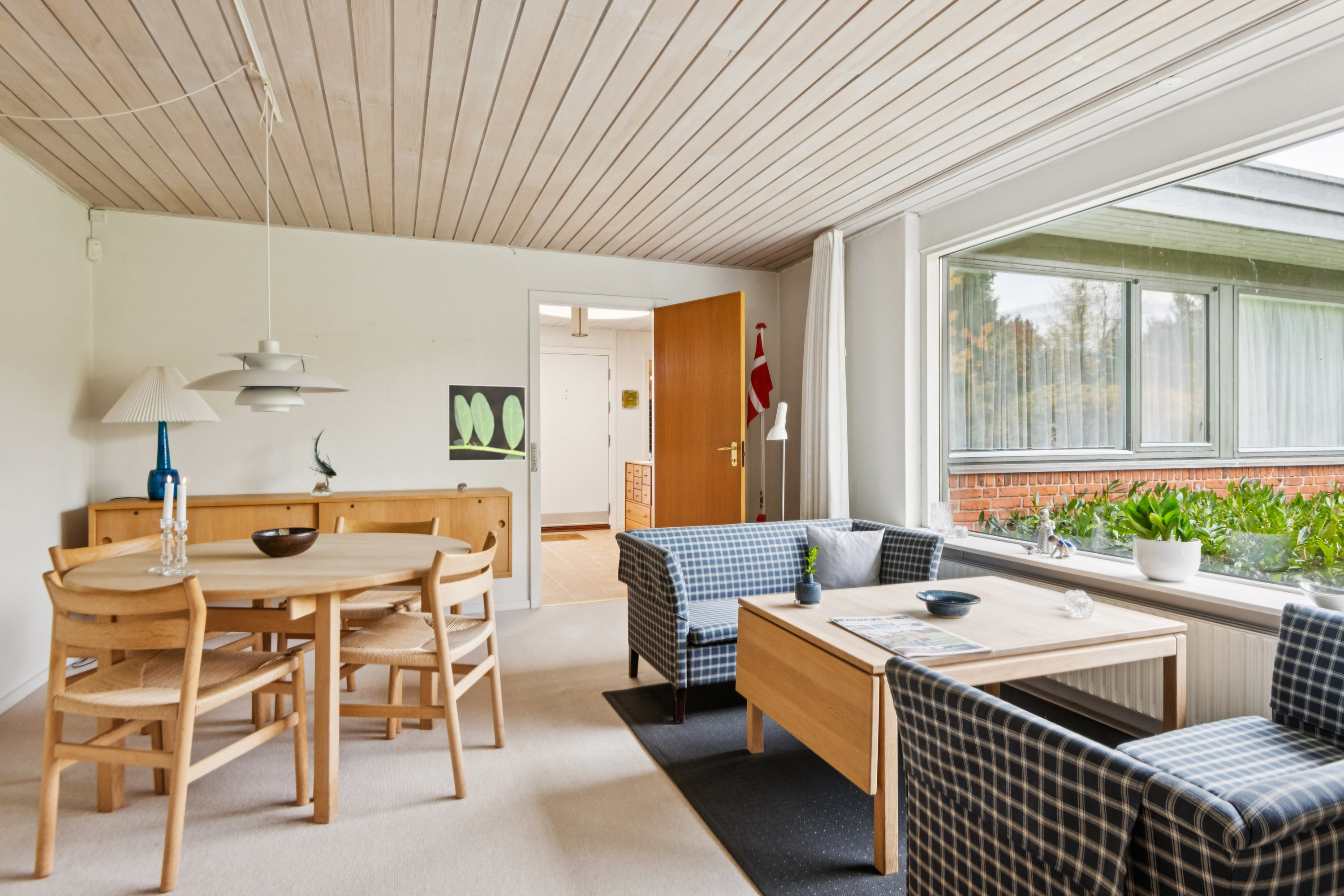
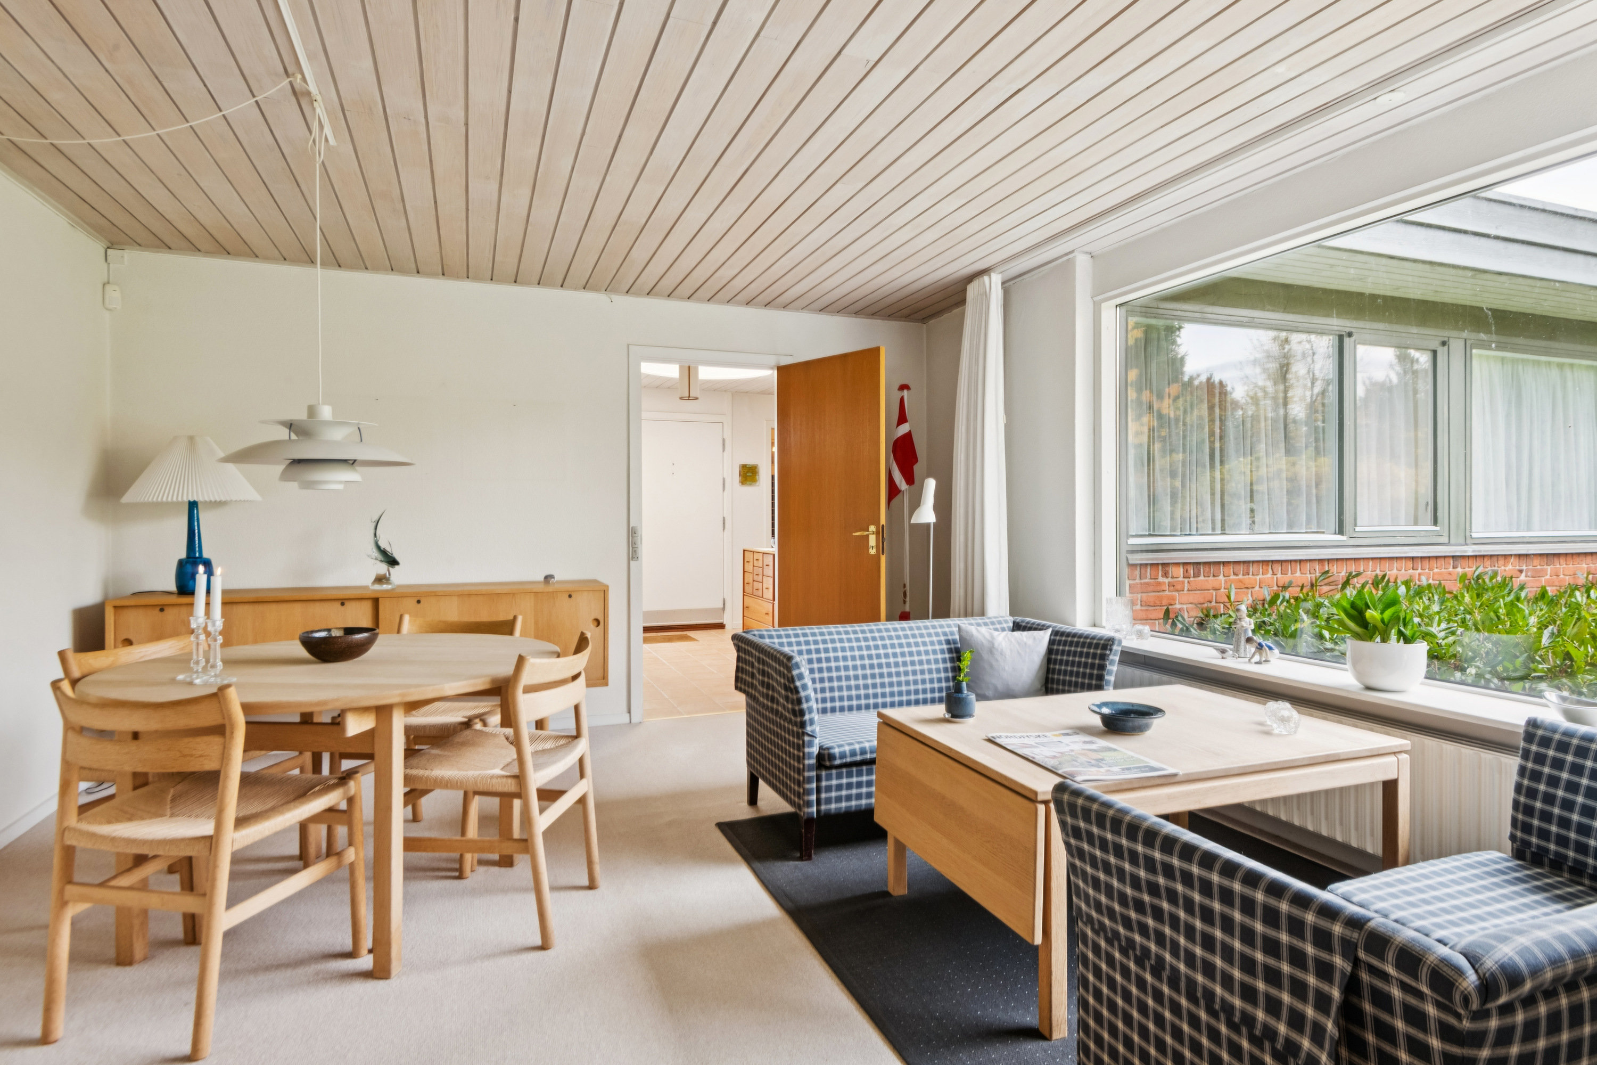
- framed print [448,384,526,461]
